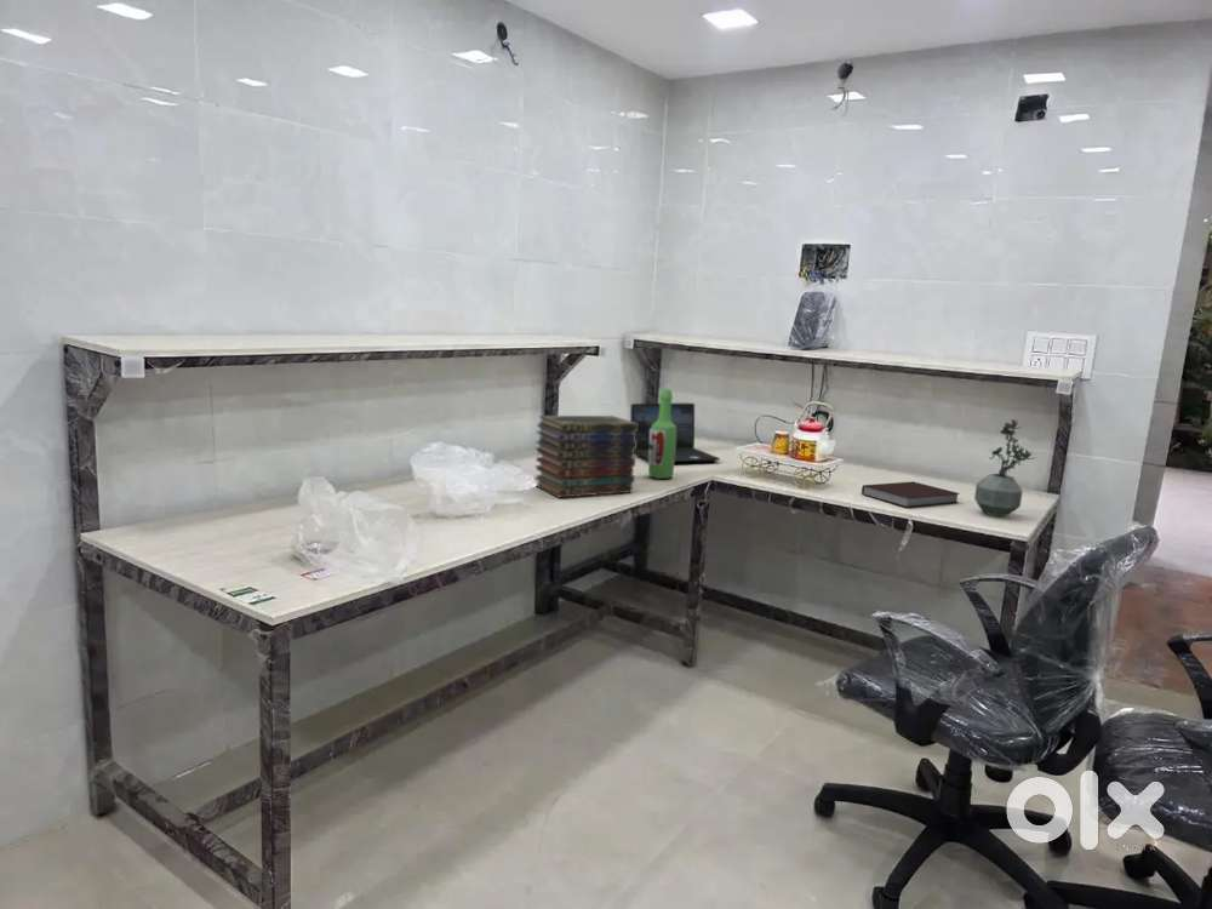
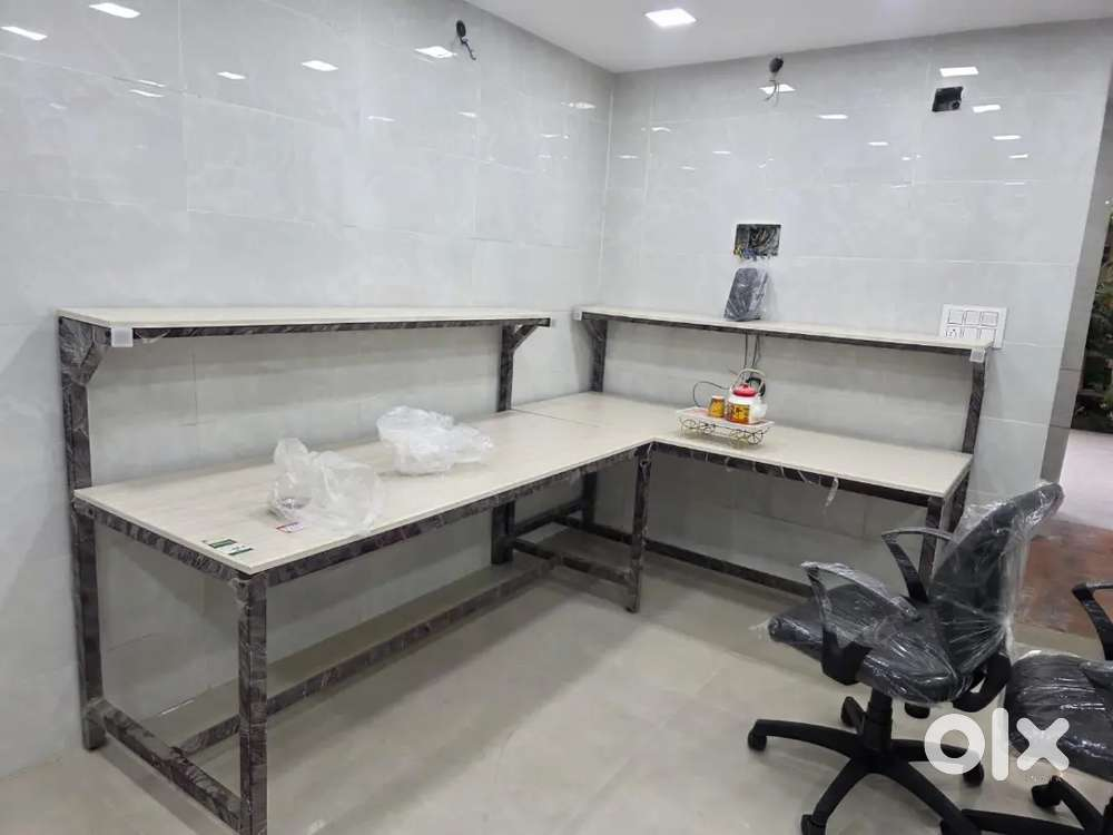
- laptop [629,402,721,463]
- book stack [533,415,638,498]
- notebook [861,480,961,508]
- alcohol [647,388,676,480]
- potted plant [973,418,1037,518]
